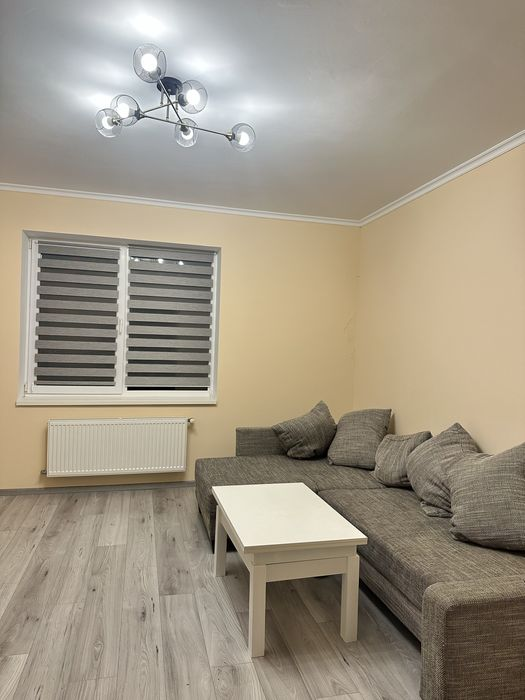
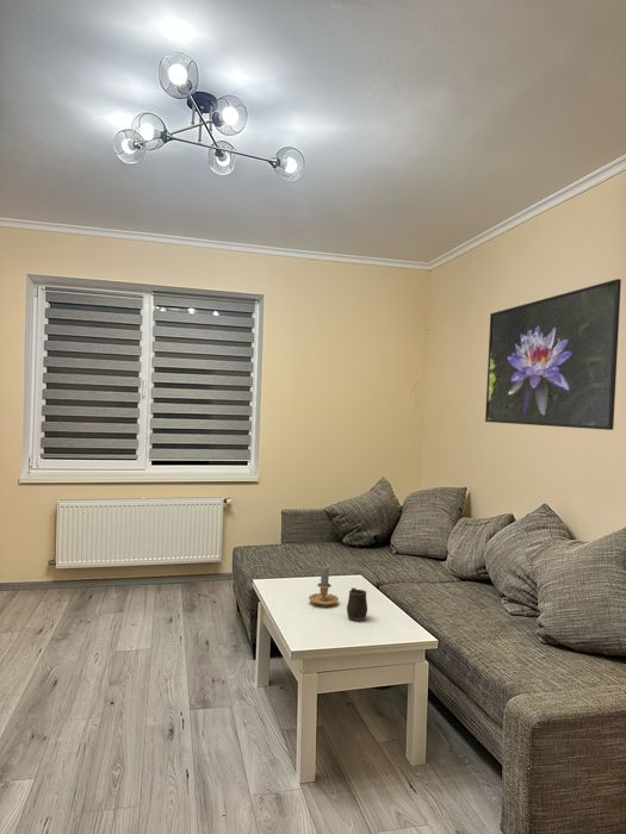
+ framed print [484,278,622,431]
+ candle [308,565,340,606]
+ mug [346,587,368,623]
